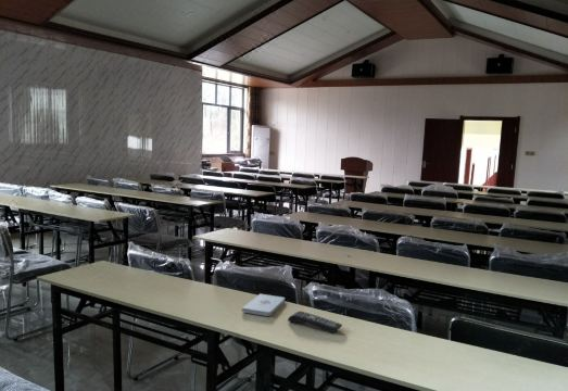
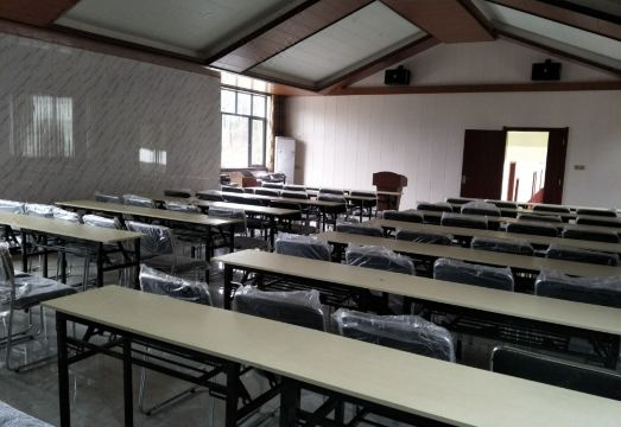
- notepad [241,293,286,317]
- remote control [287,311,343,333]
